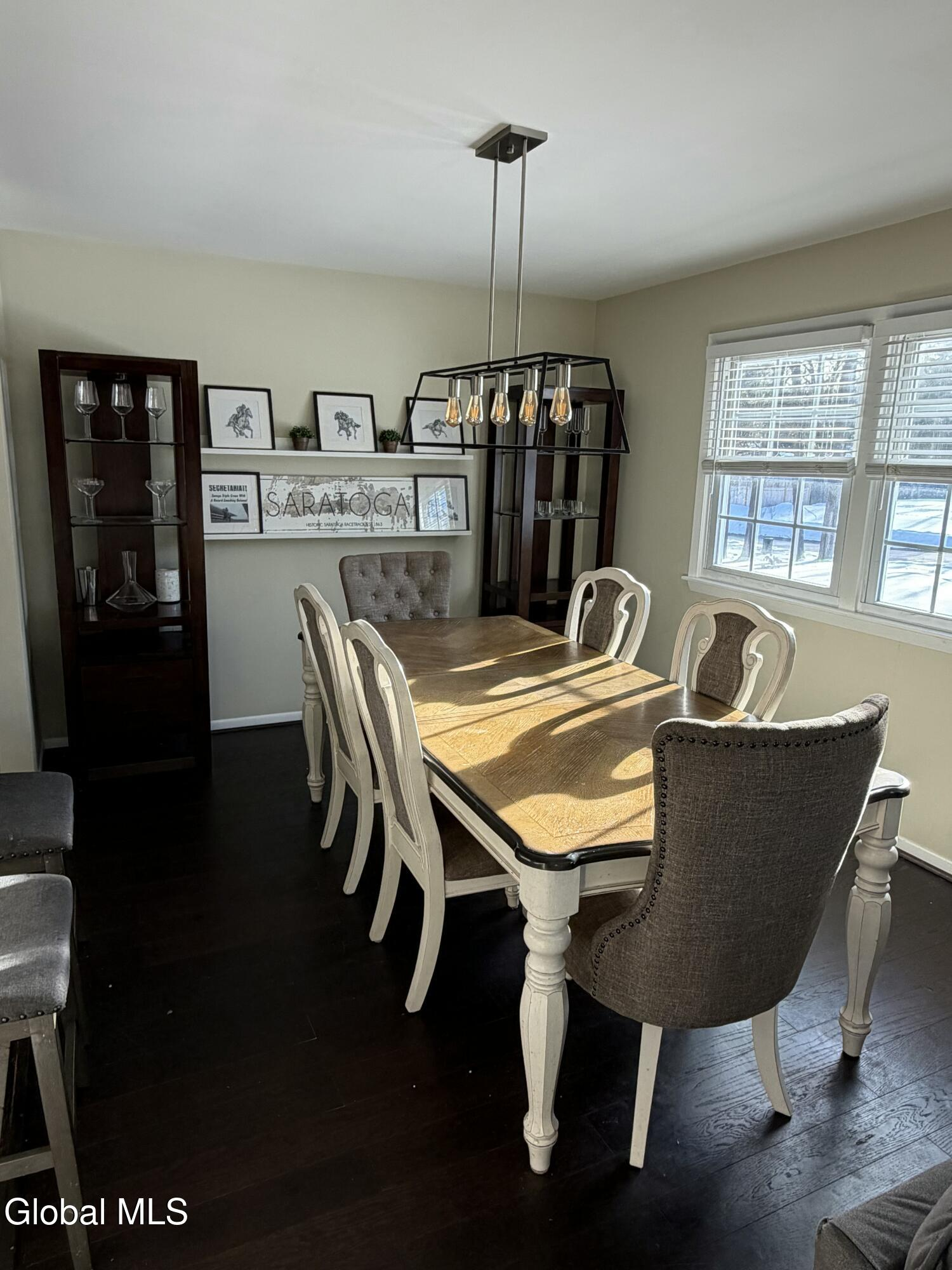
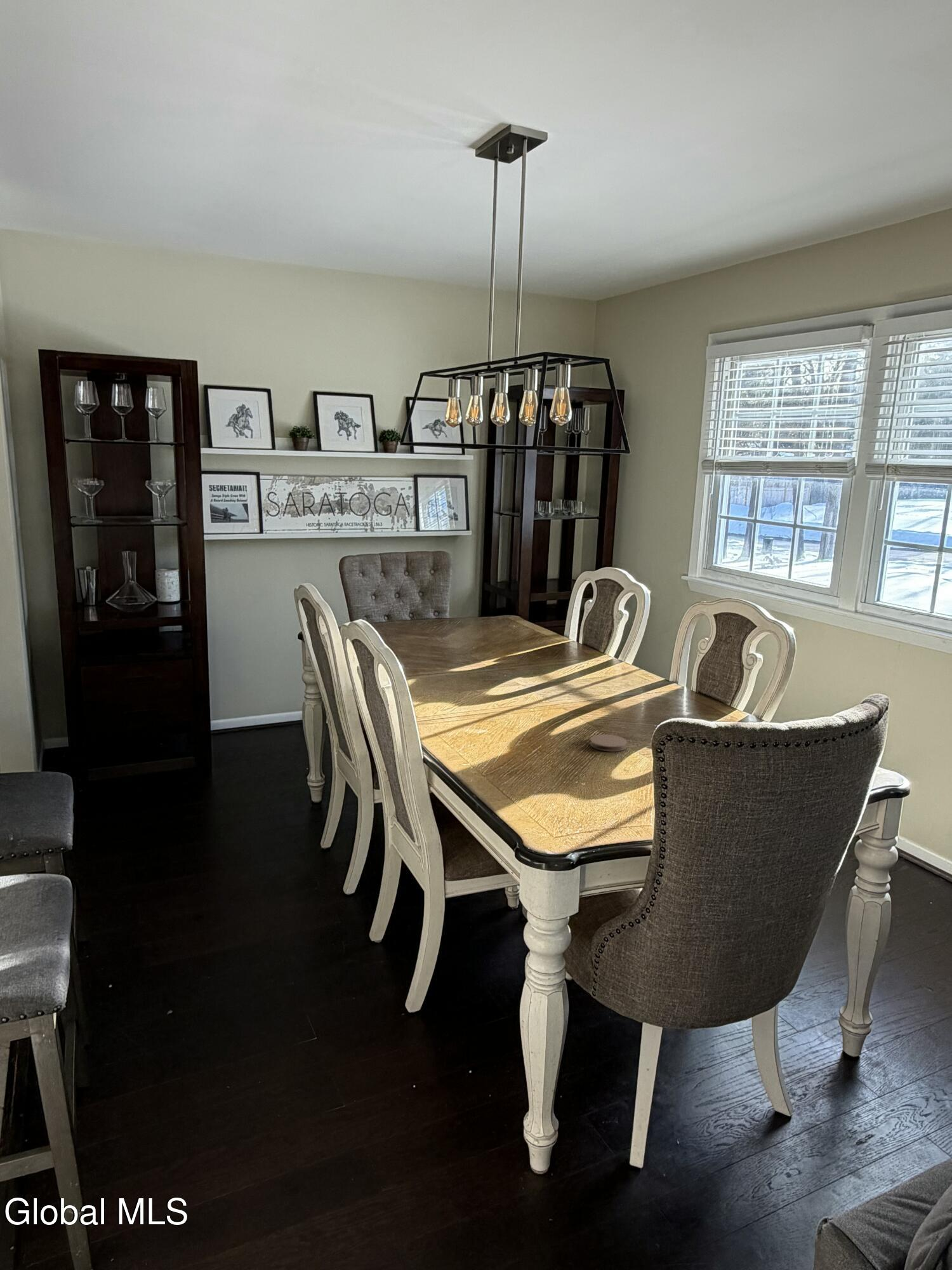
+ coaster [590,734,628,752]
